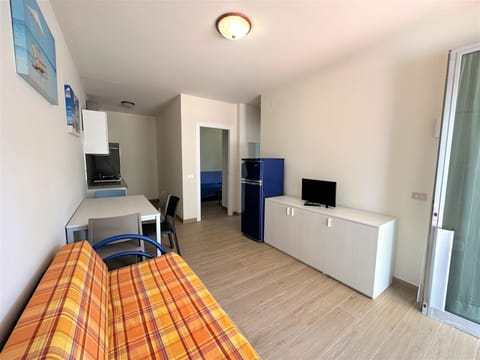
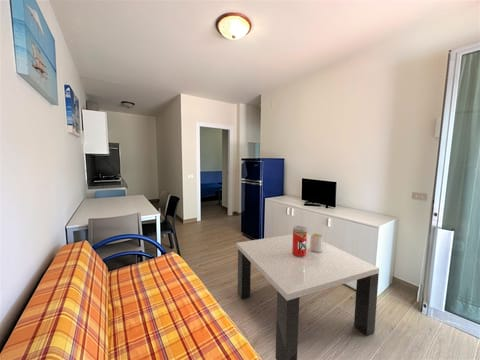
+ coffee table [235,225,380,360]
